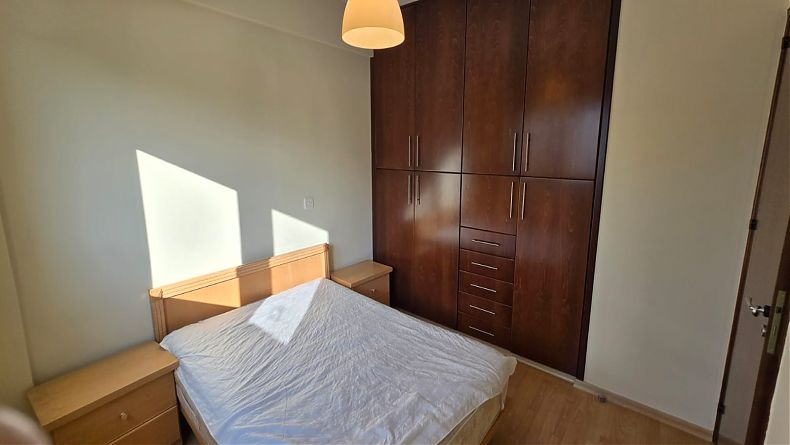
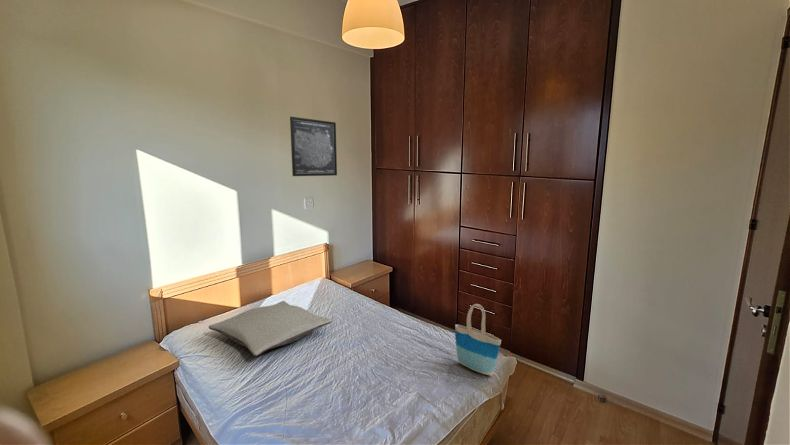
+ tote bag [454,303,502,376]
+ pillow [208,300,333,357]
+ wall art [289,116,338,177]
